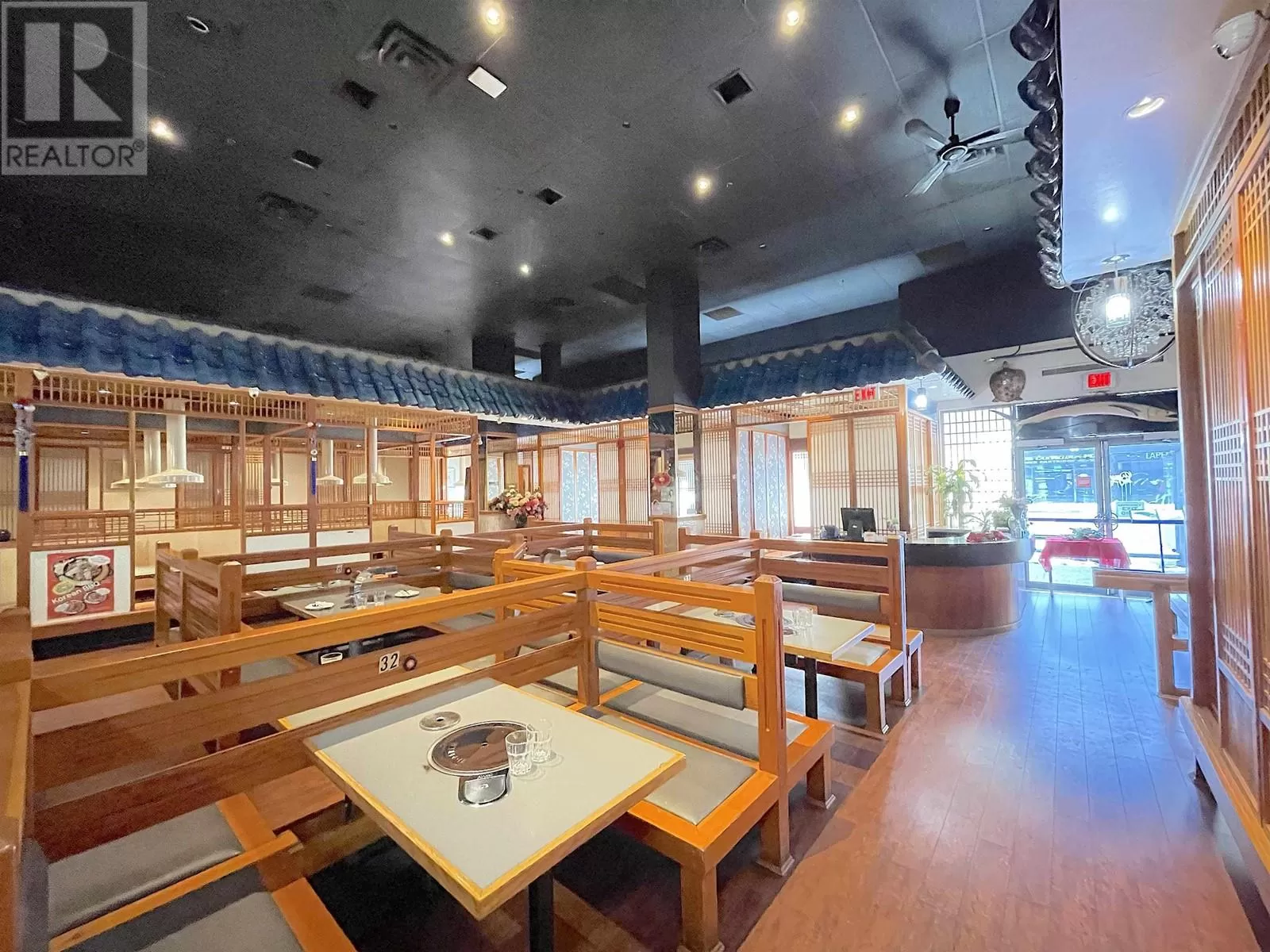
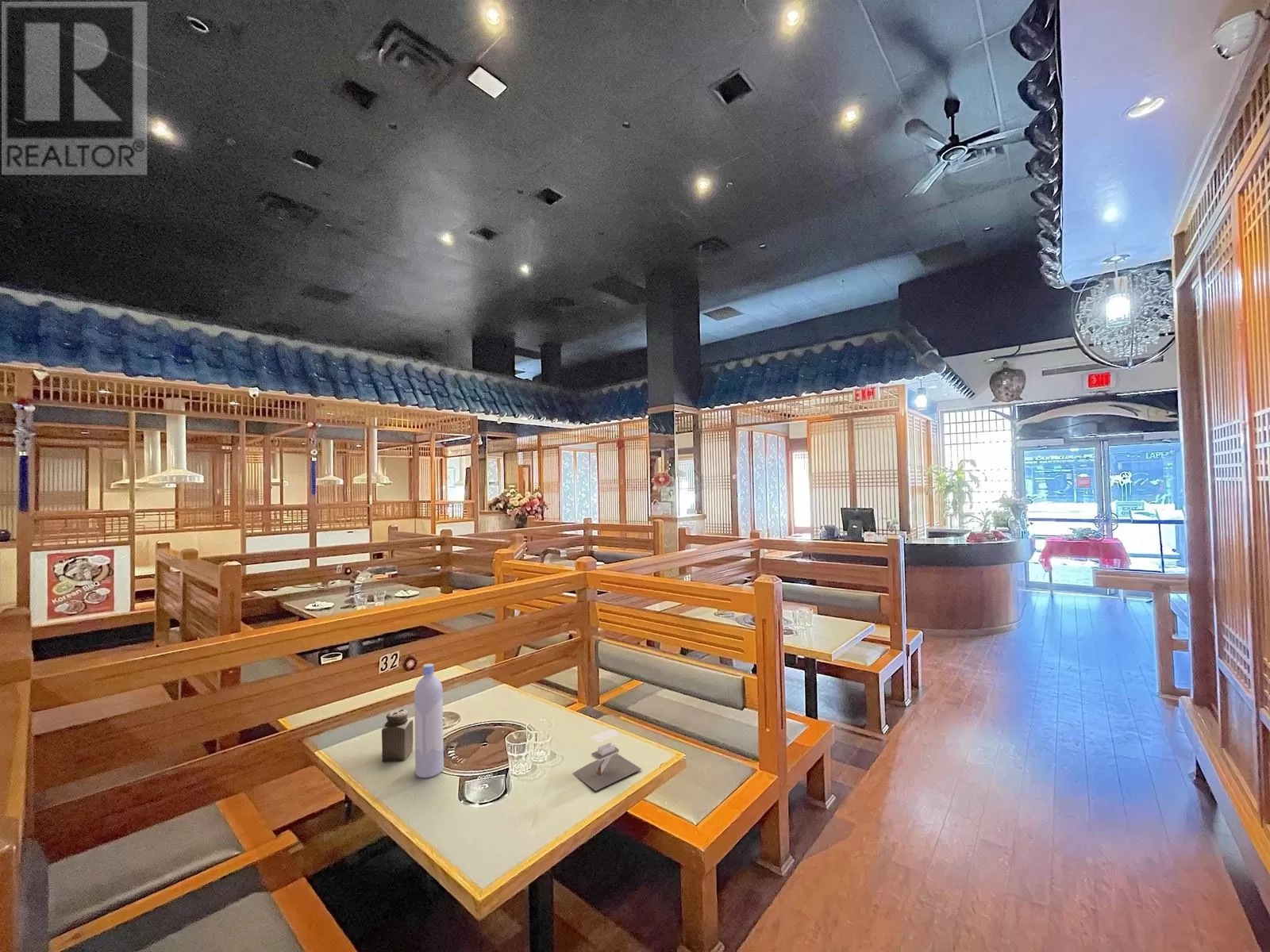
+ bottle [414,662,444,779]
+ napkin holder [572,729,642,792]
+ salt shaker [381,708,414,762]
